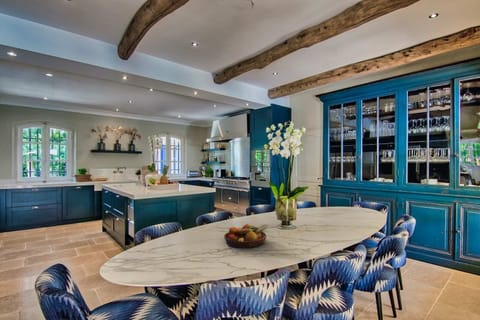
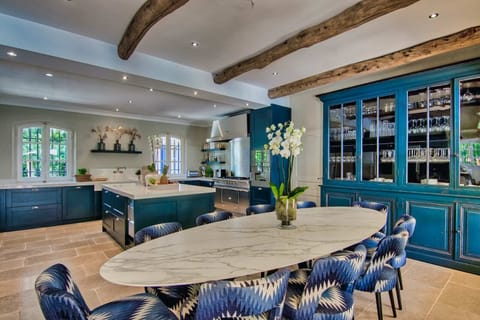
- fruit bowl [223,223,269,249]
